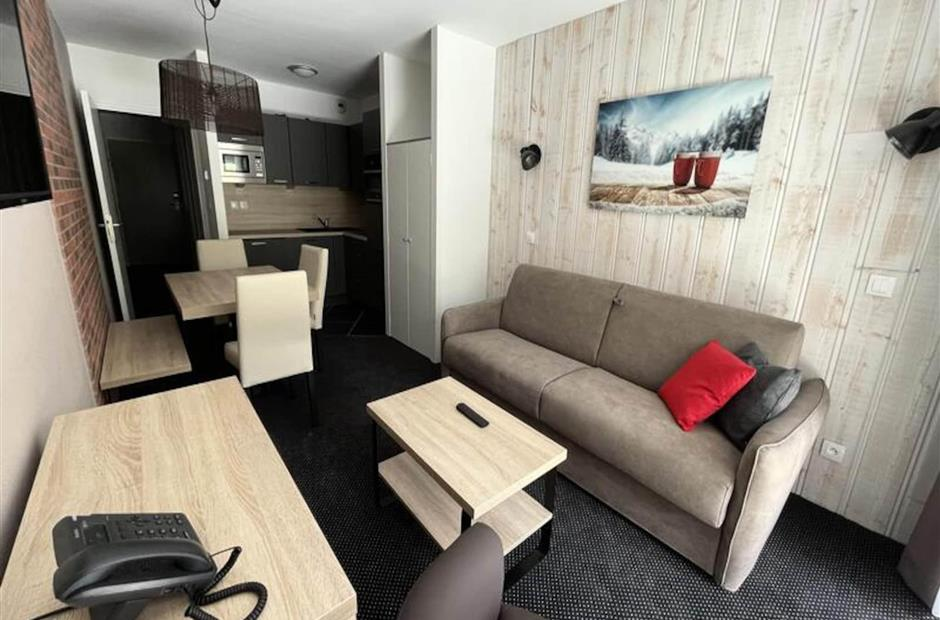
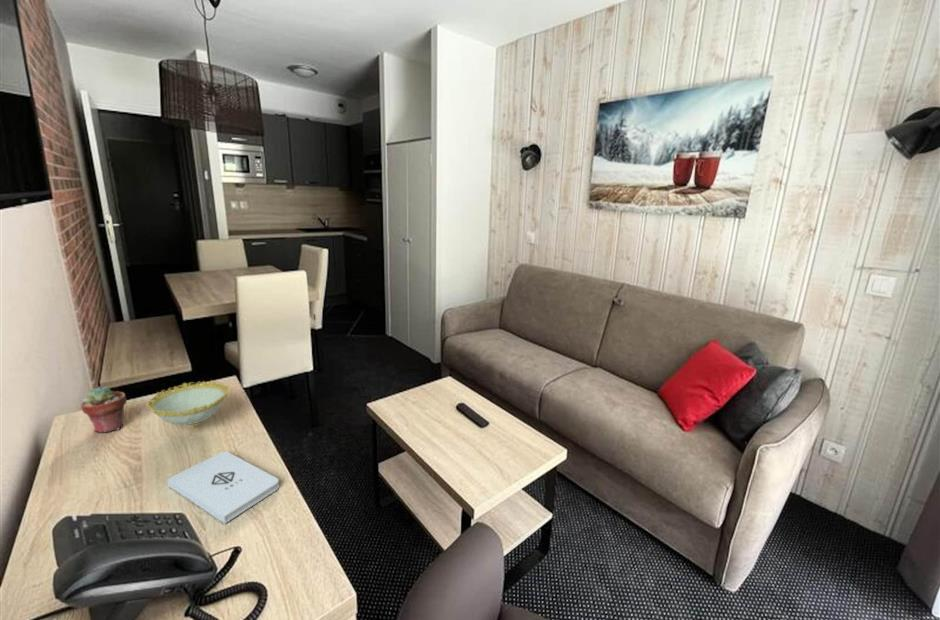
+ potted succulent [80,386,128,434]
+ decorative bowl [146,379,229,429]
+ notepad [166,451,280,524]
